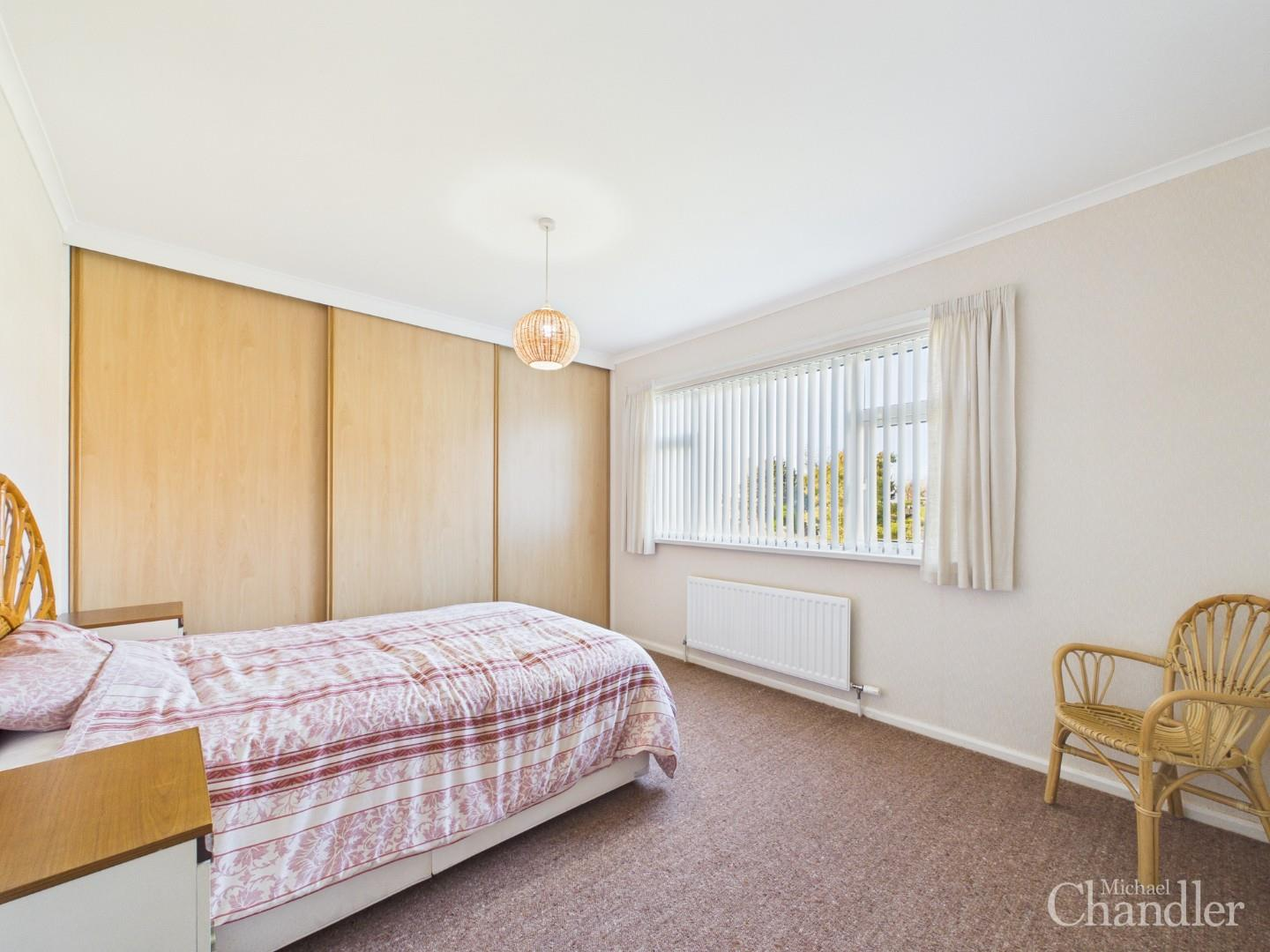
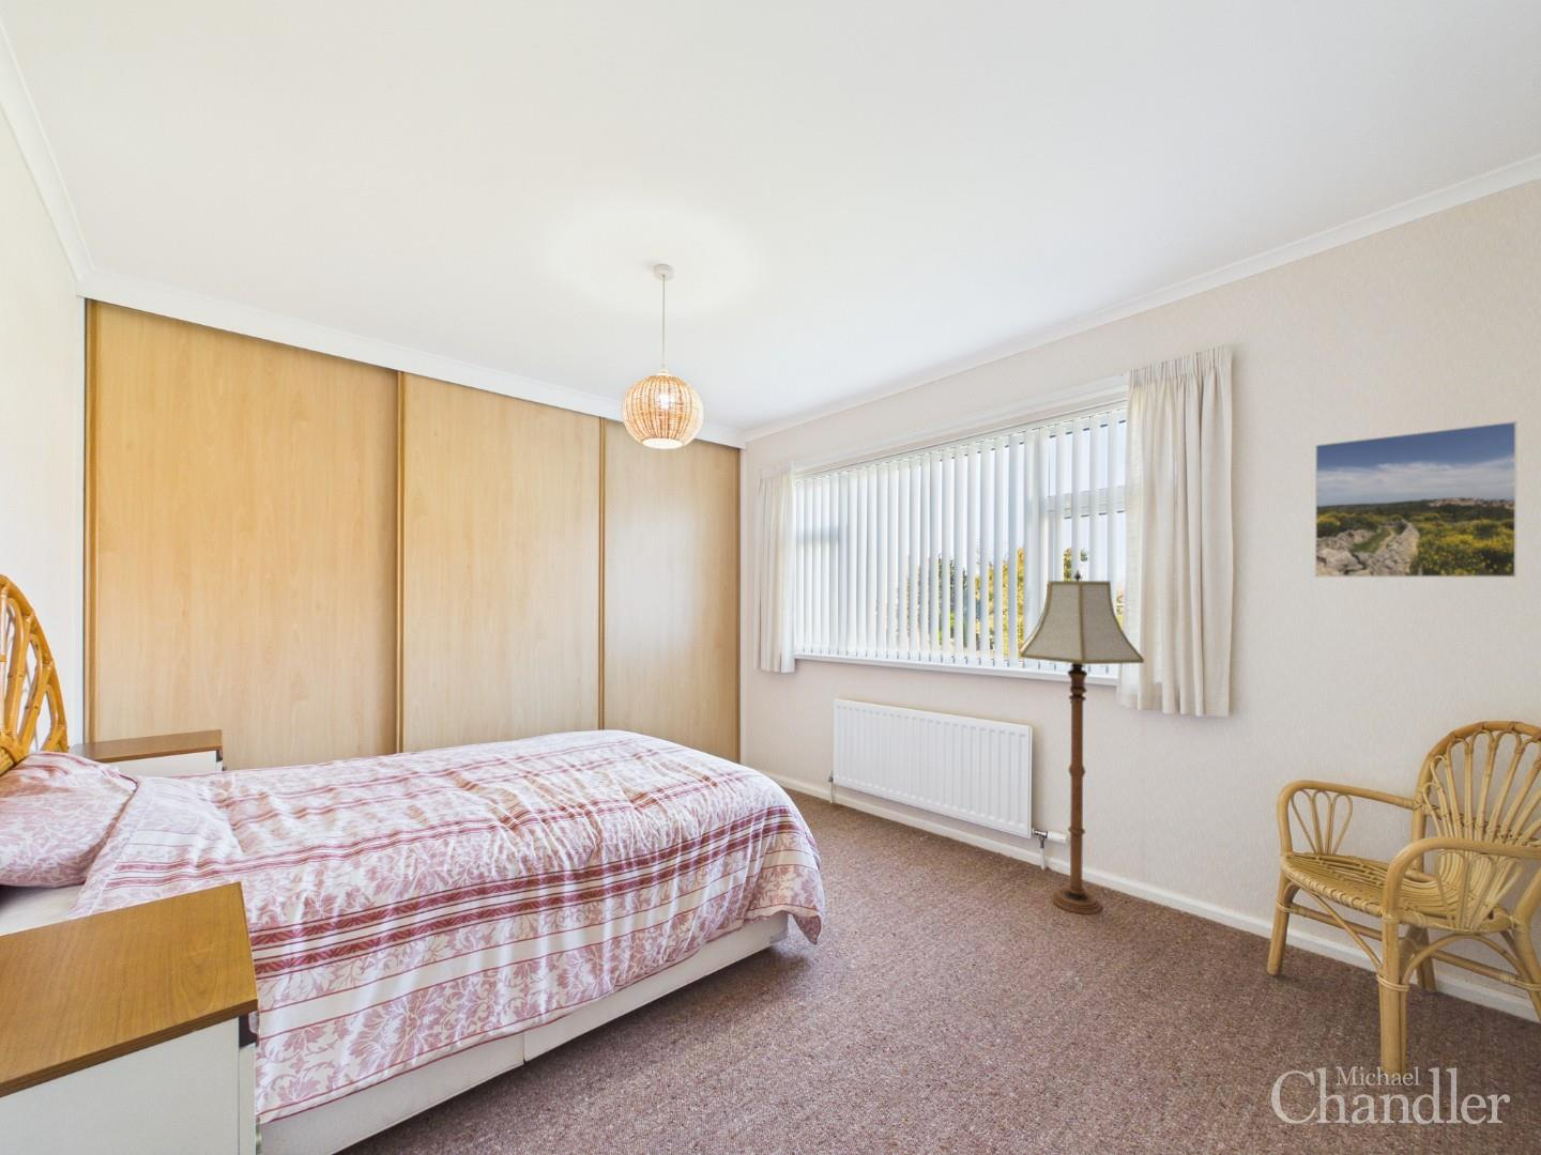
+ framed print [1314,420,1518,579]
+ floor lamp [1019,570,1145,916]
